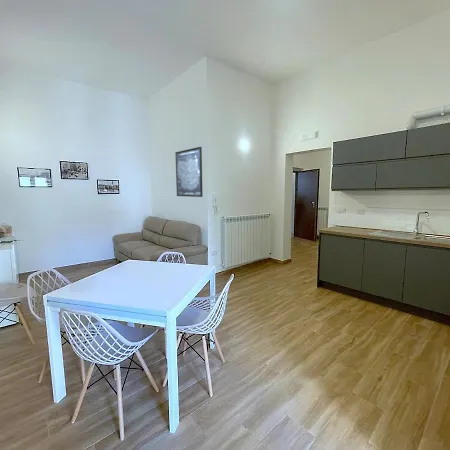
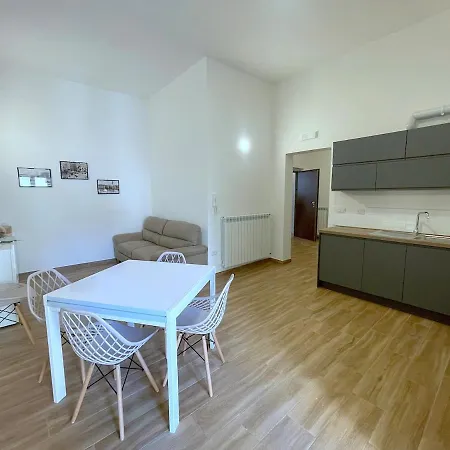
- wall art [174,146,204,198]
